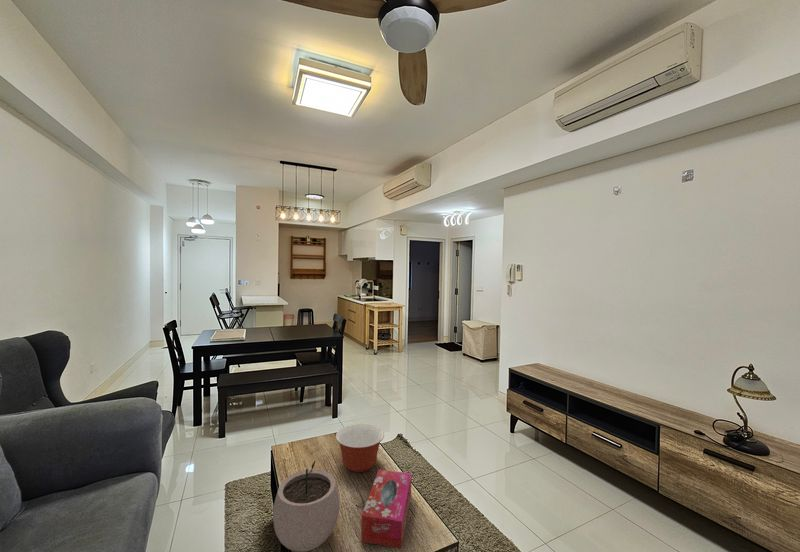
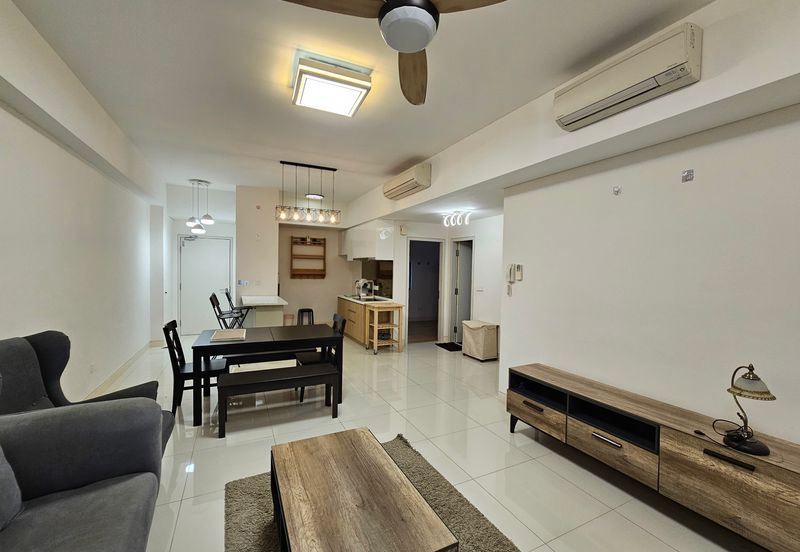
- plant pot [272,460,340,552]
- tissue box [360,469,413,549]
- mixing bowl [335,423,385,473]
